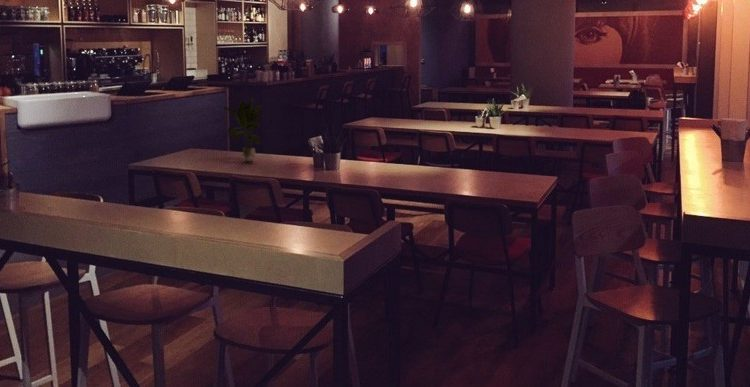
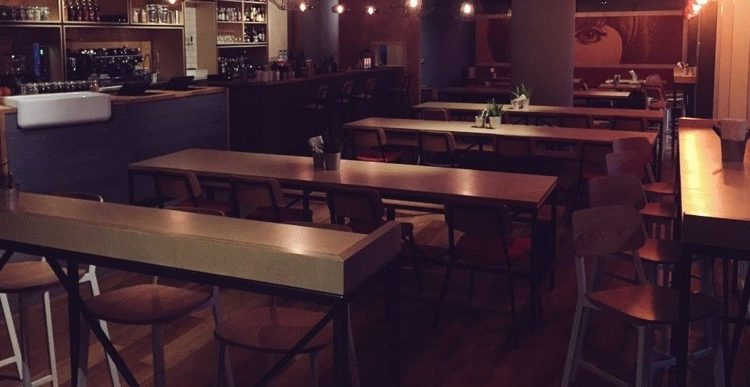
- potted plant [221,98,265,162]
